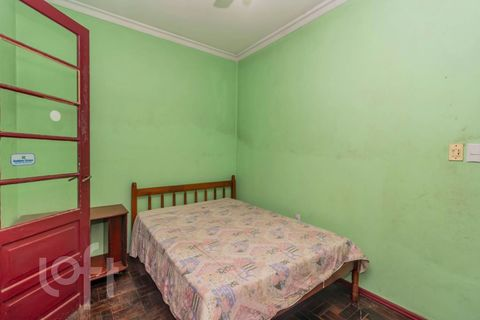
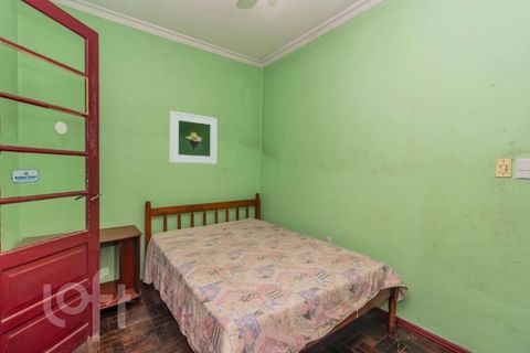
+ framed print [169,110,219,164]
